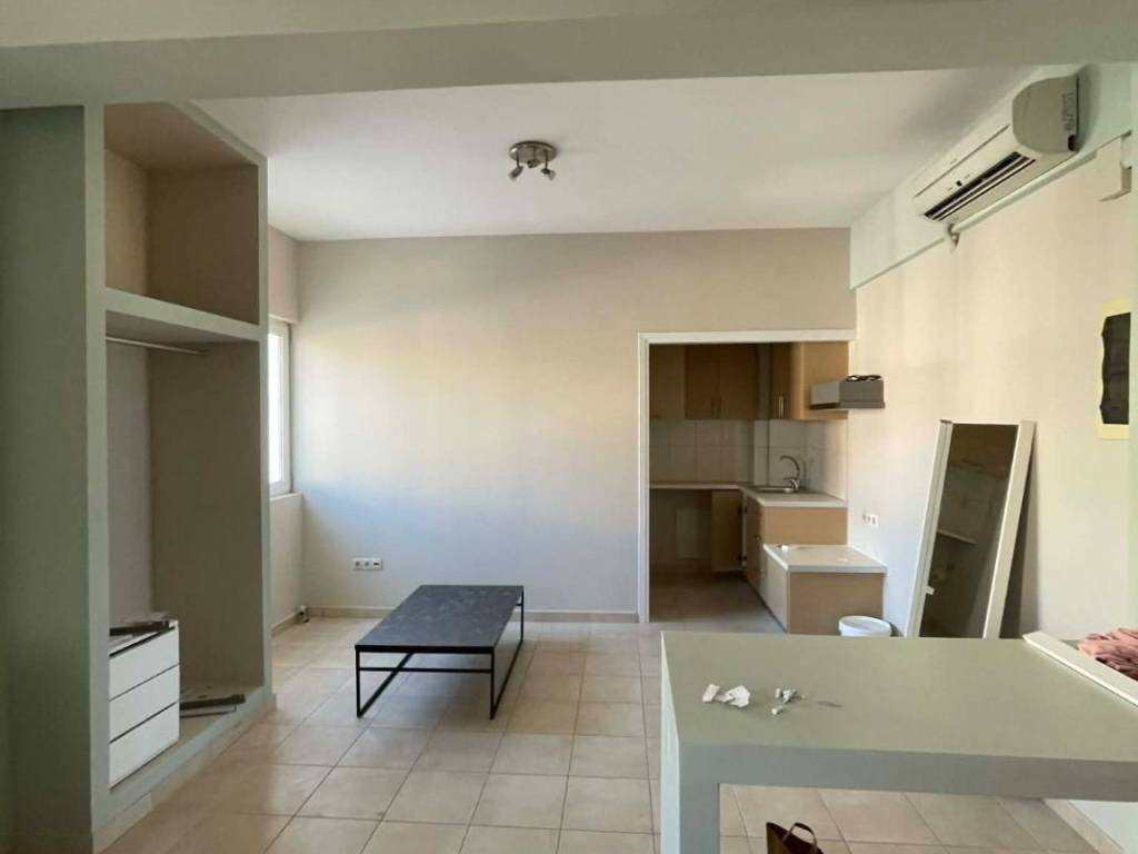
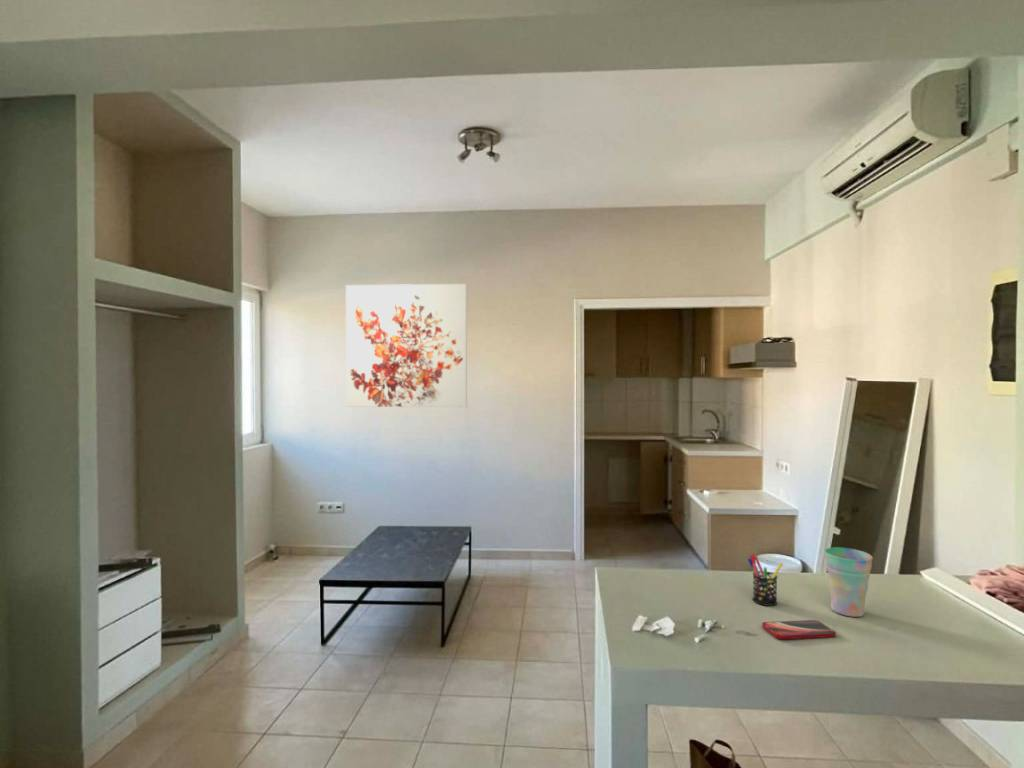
+ cup [824,546,874,618]
+ smartphone [761,619,837,640]
+ pen holder [747,553,784,607]
+ wall art [345,283,468,408]
